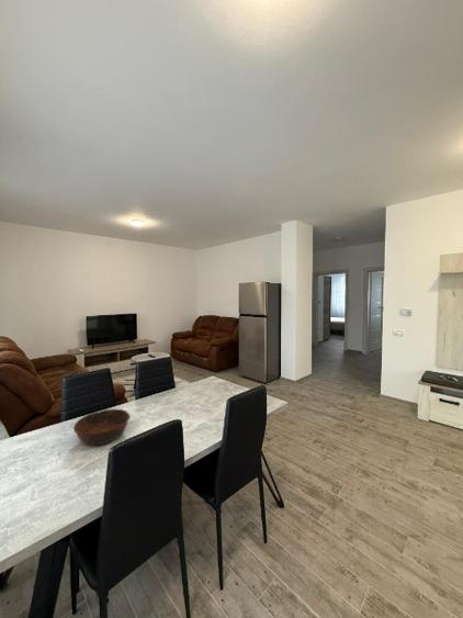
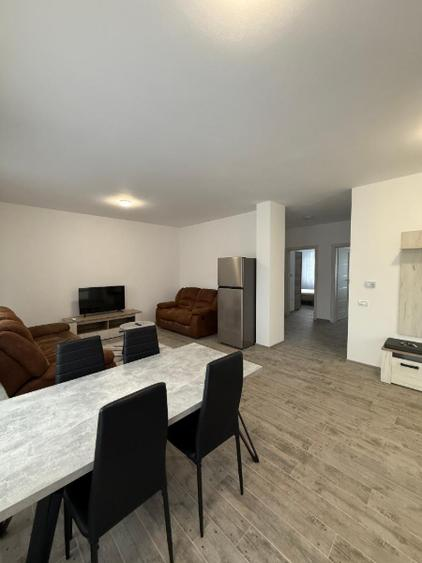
- bowl [72,408,132,447]
